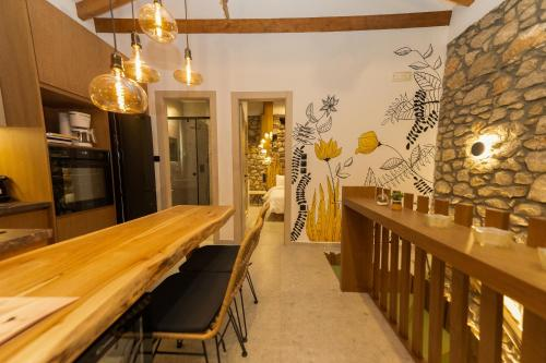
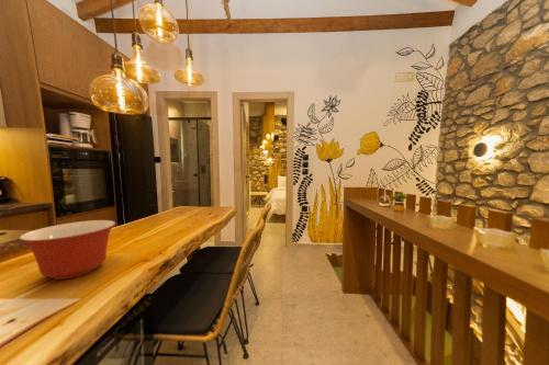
+ mixing bowl [18,219,116,281]
